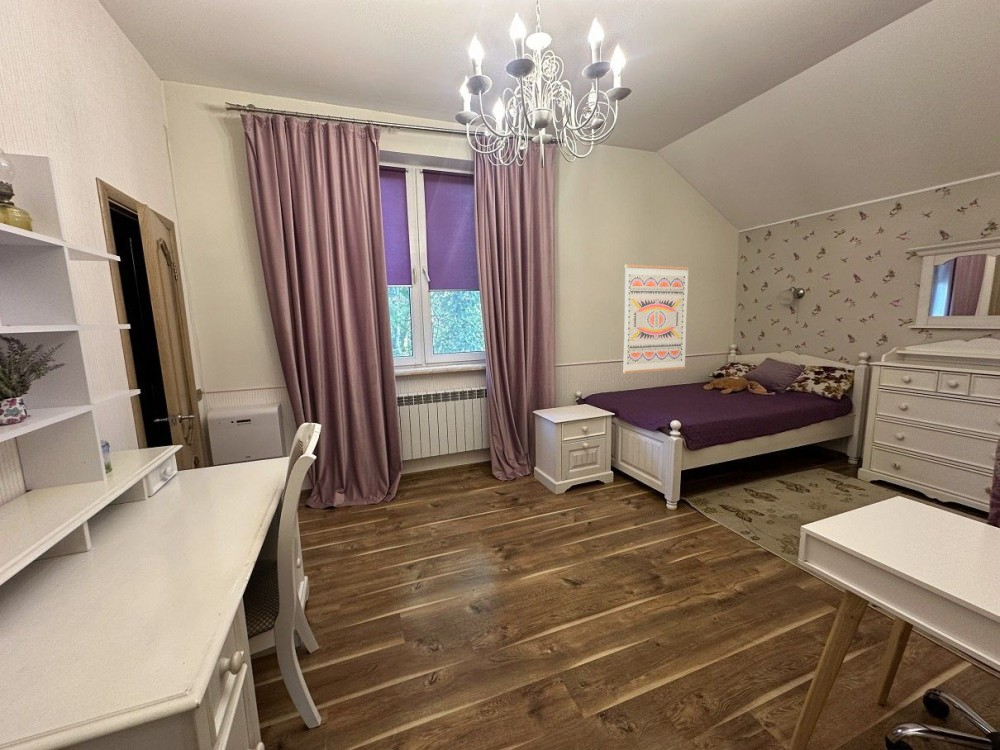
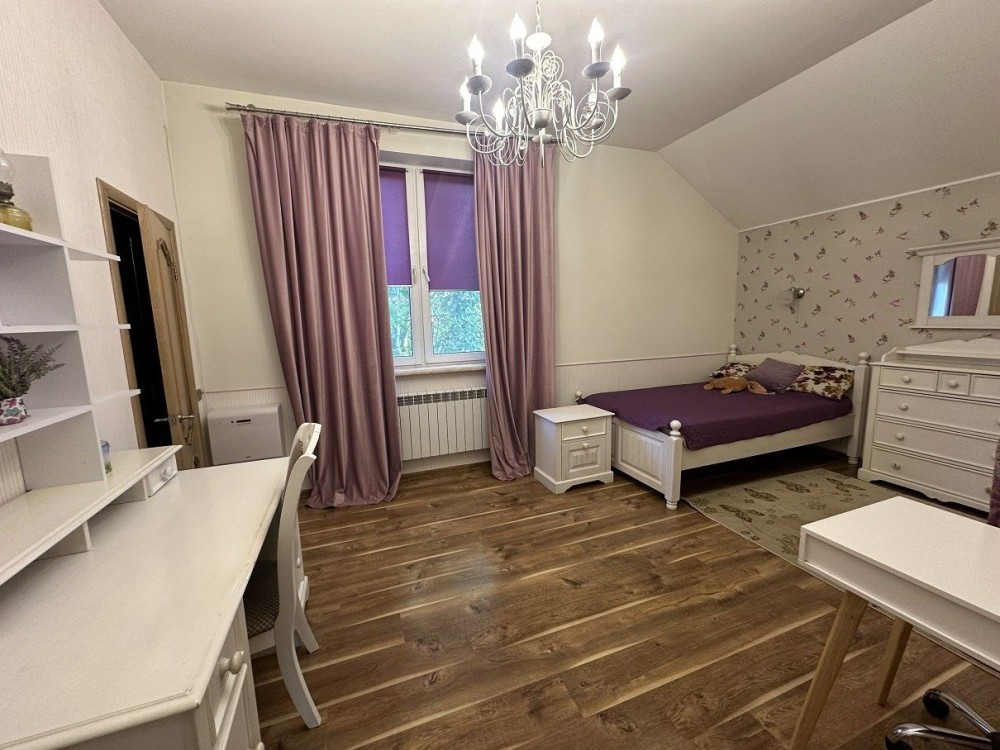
- wall art [622,263,690,374]
